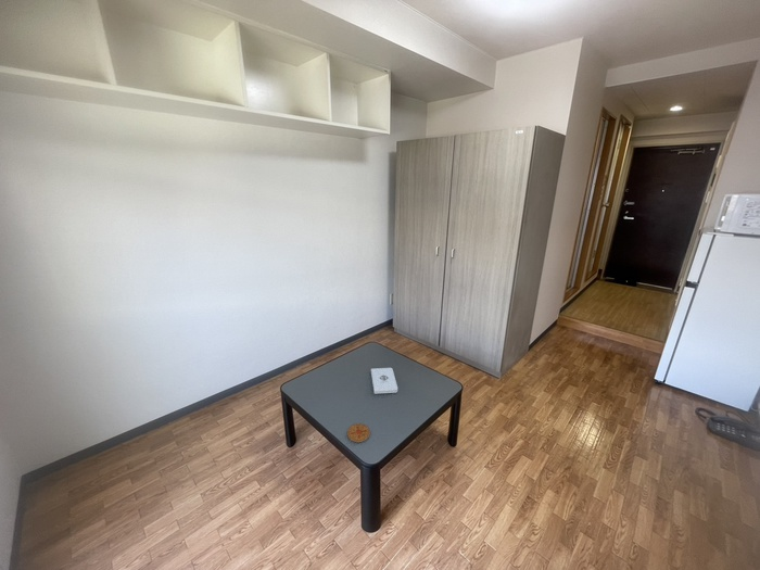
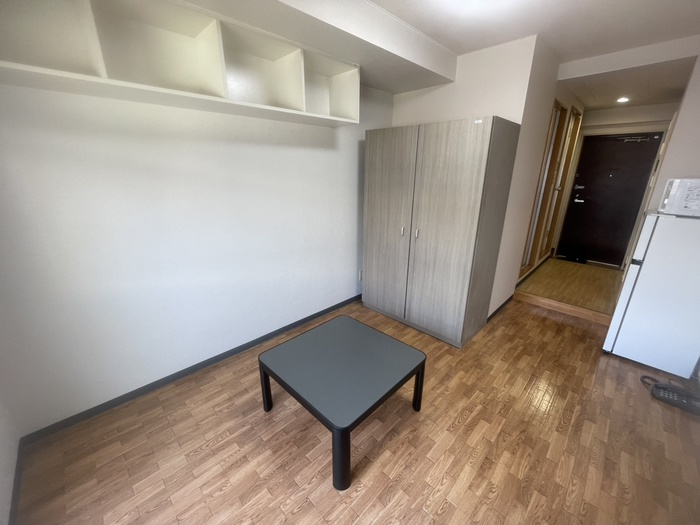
- coaster [346,423,371,443]
- notepad [370,367,398,395]
